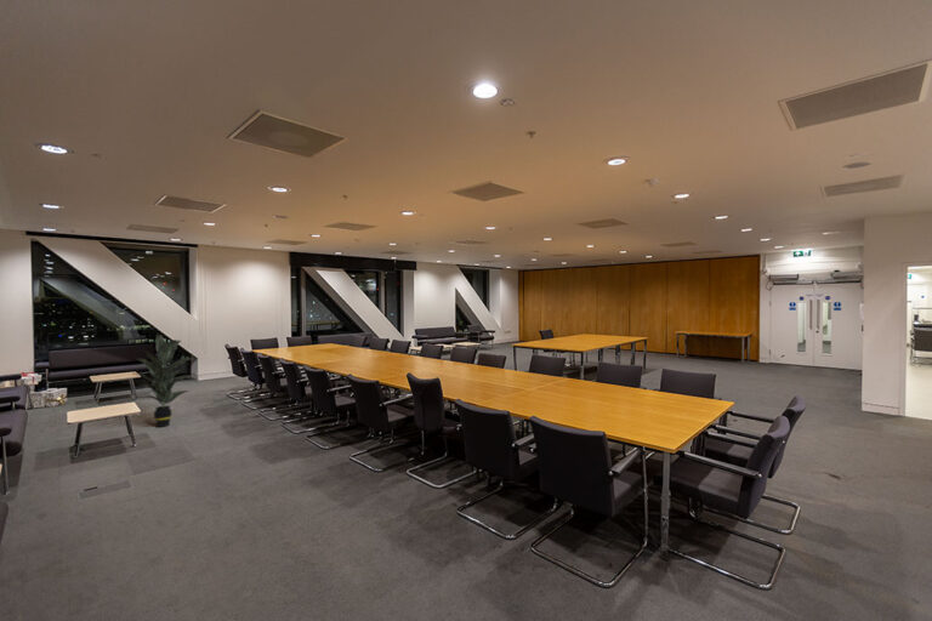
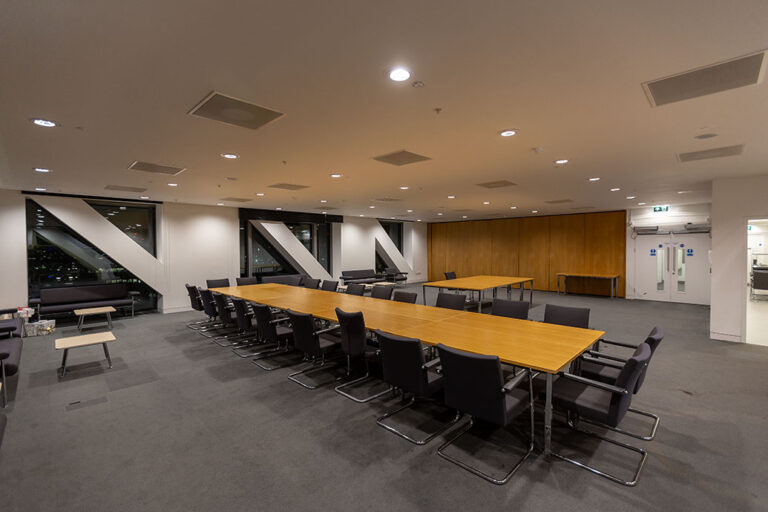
- indoor plant [131,334,198,428]
